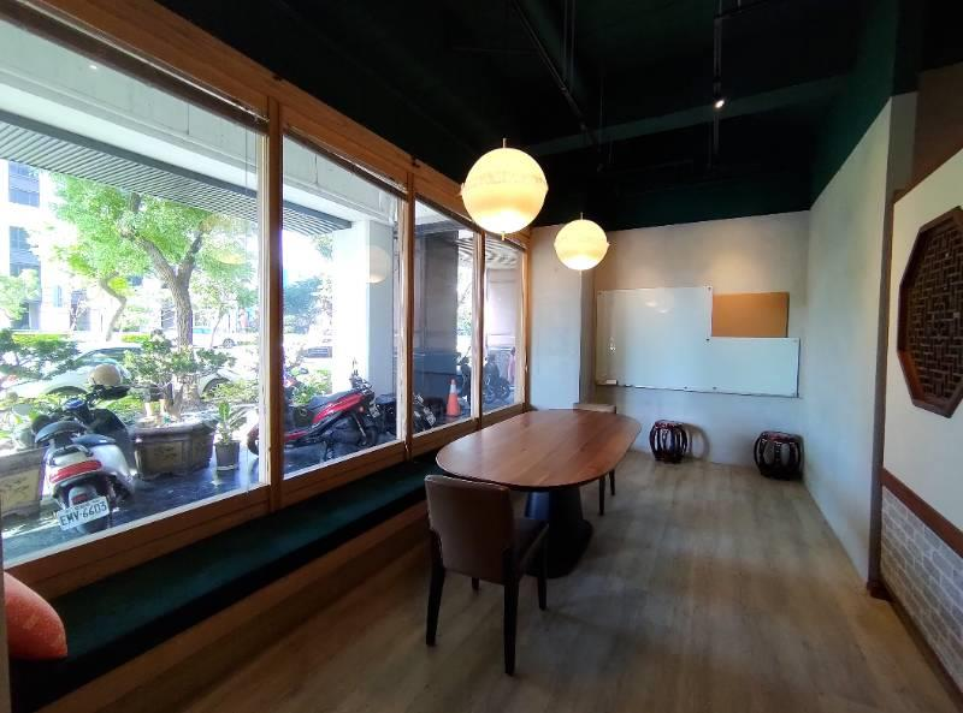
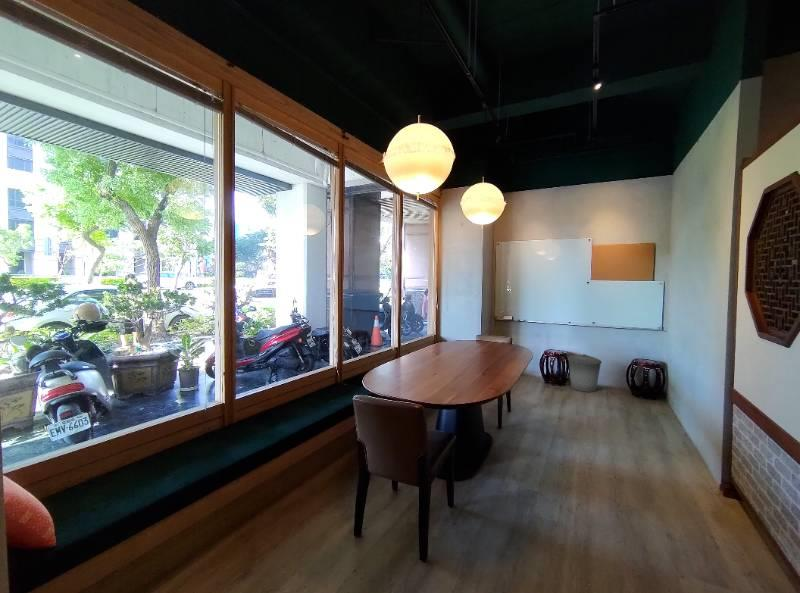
+ trash can [567,353,603,393]
